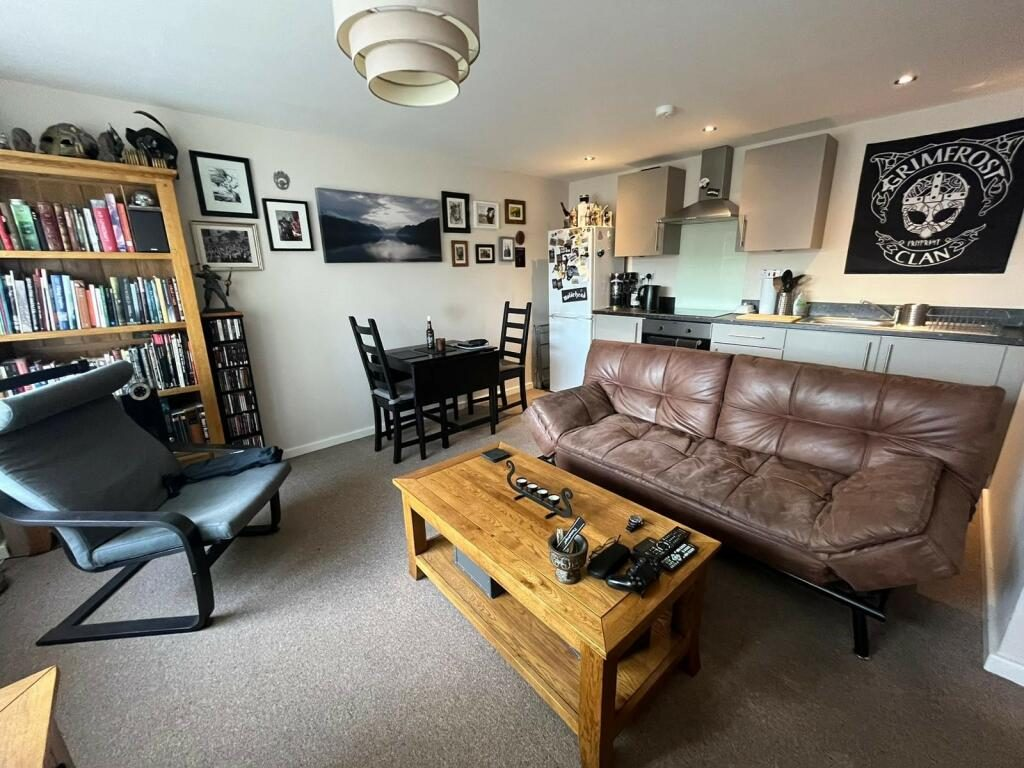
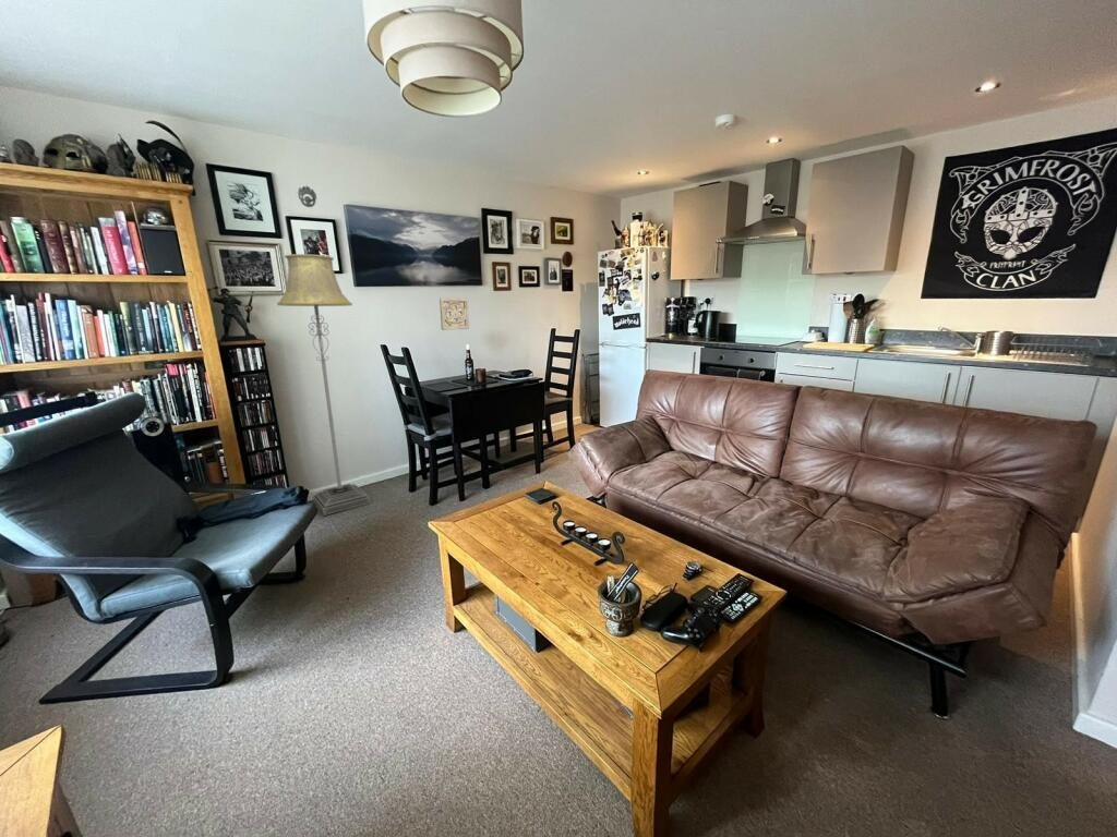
+ wall ornament [439,296,470,331]
+ floor lamp [276,253,371,517]
